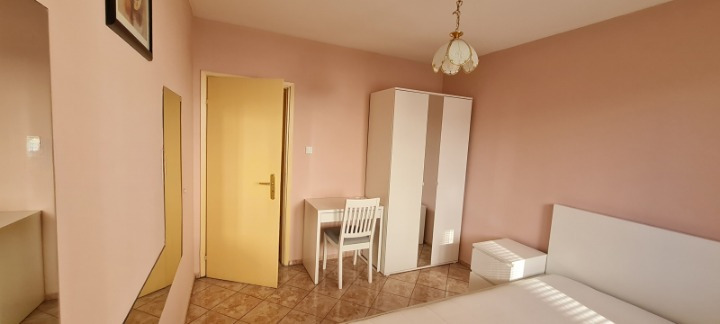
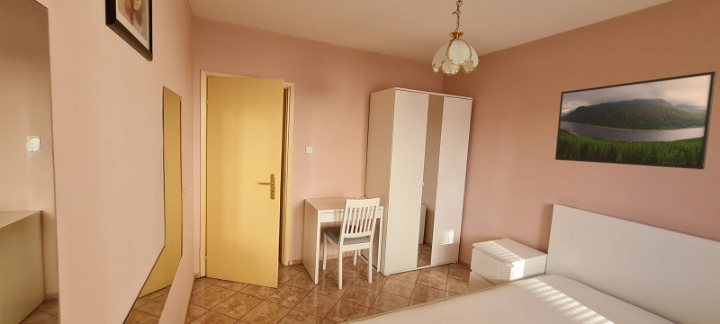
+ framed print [554,70,717,170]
